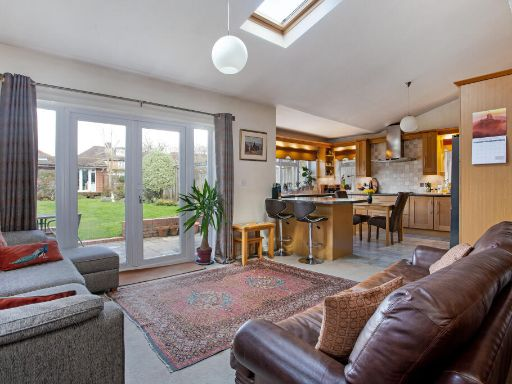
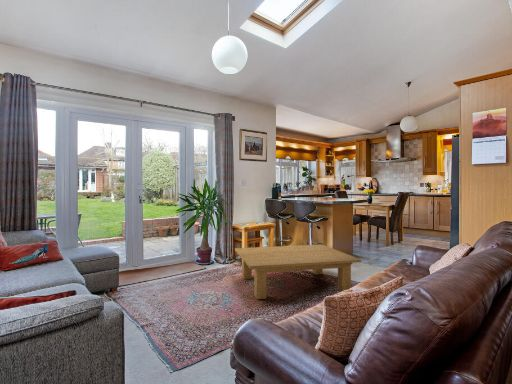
+ coffee table [234,244,362,300]
